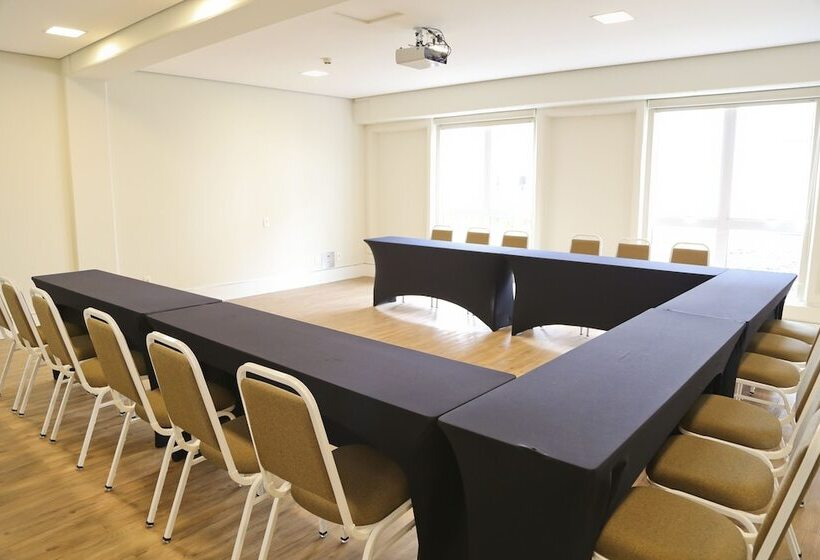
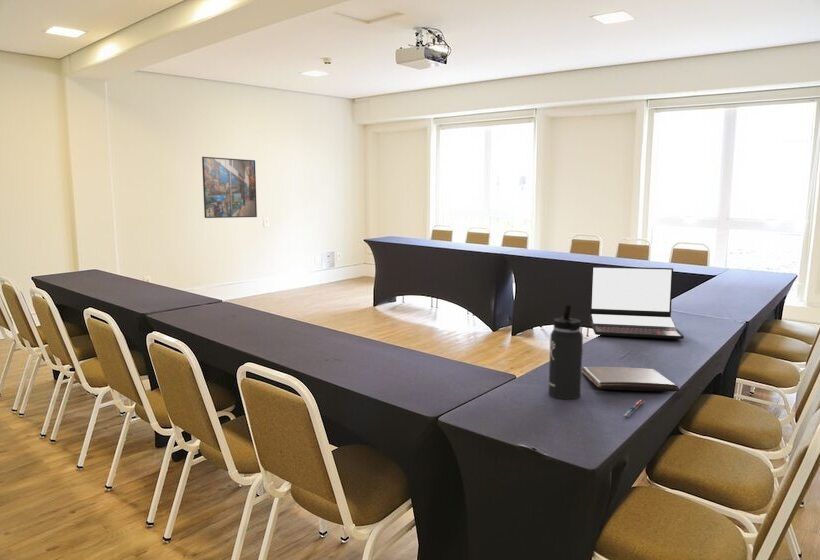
+ book [581,366,681,393]
+ pen [624,399,643,418]
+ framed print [201,156,258,219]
+ laptop [589,265,685,340]
+ thermos bottle [547,304,584,400]
